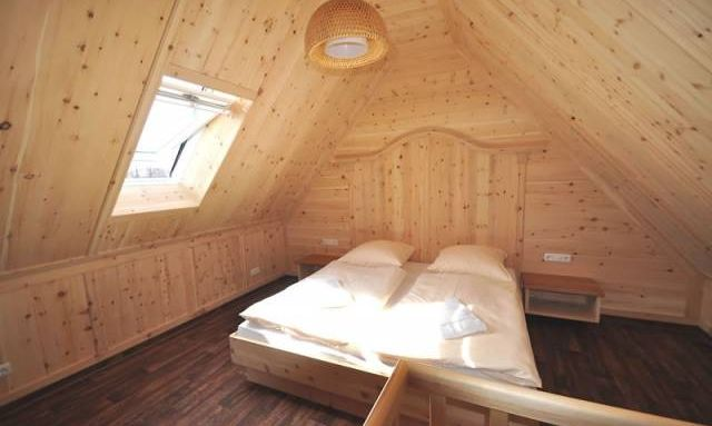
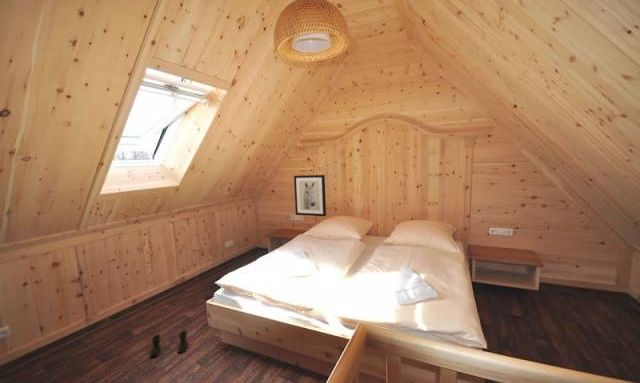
+ boots [149,330,189,358]
+ wall art [293,174,327,217]
